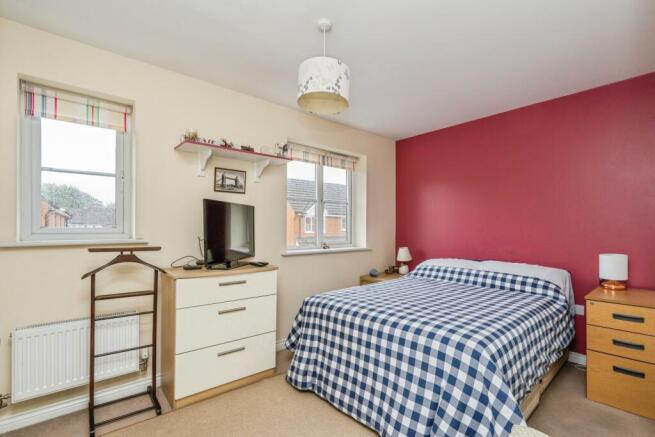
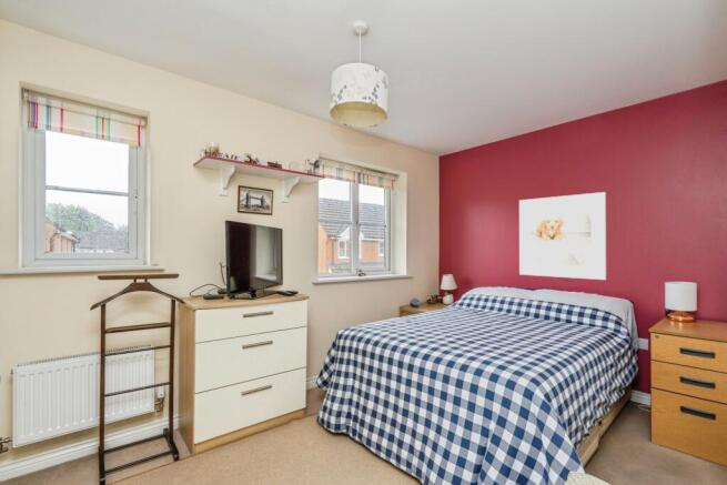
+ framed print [518,191,607,281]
